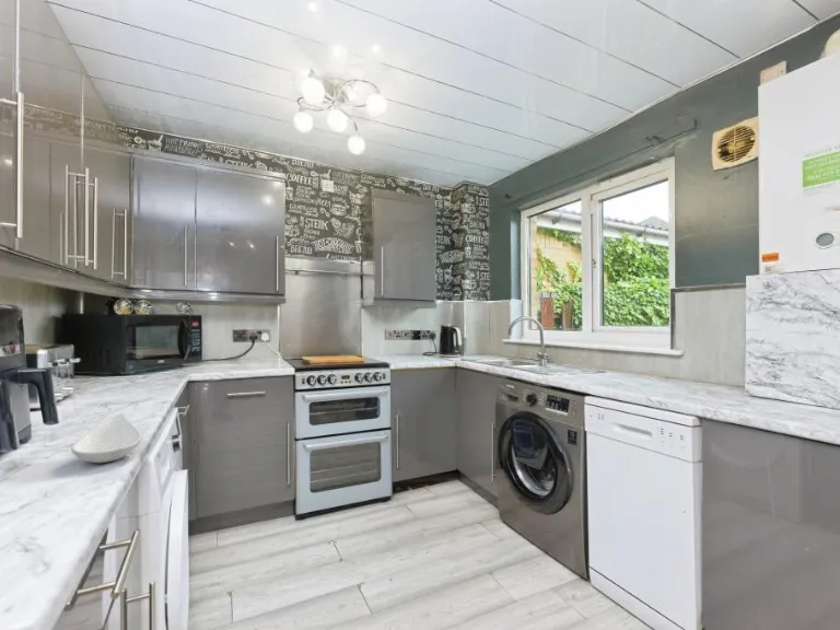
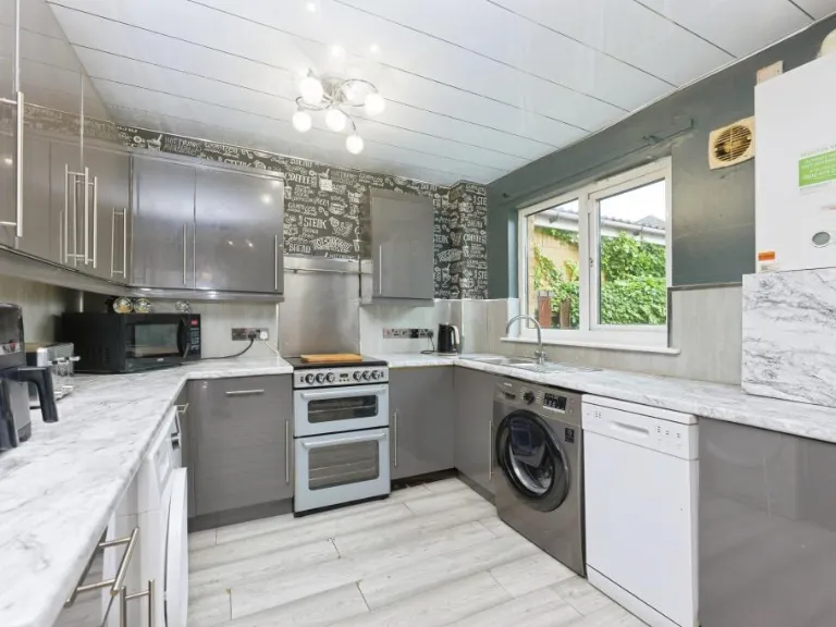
- spoon rest [70,412,143,464]
